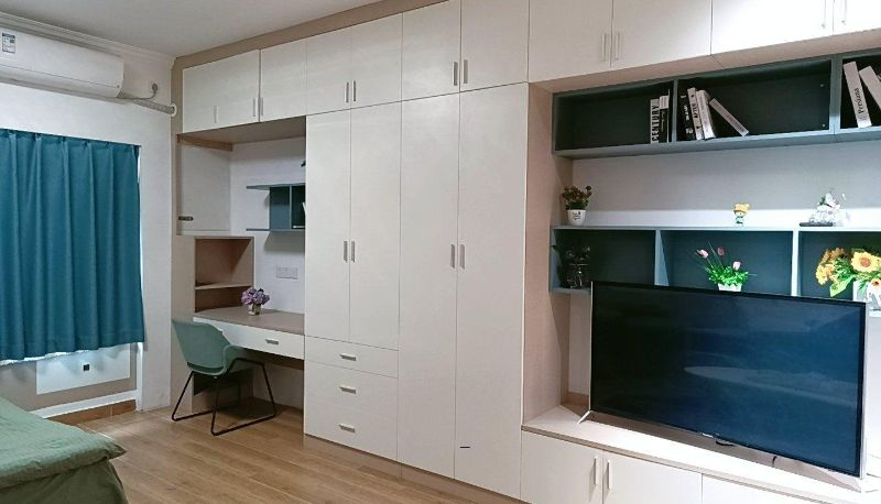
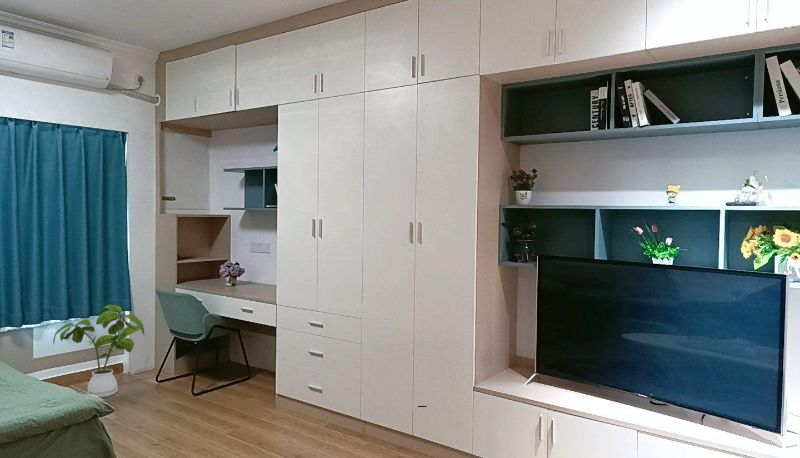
+ house plant [52,304,146,399]
